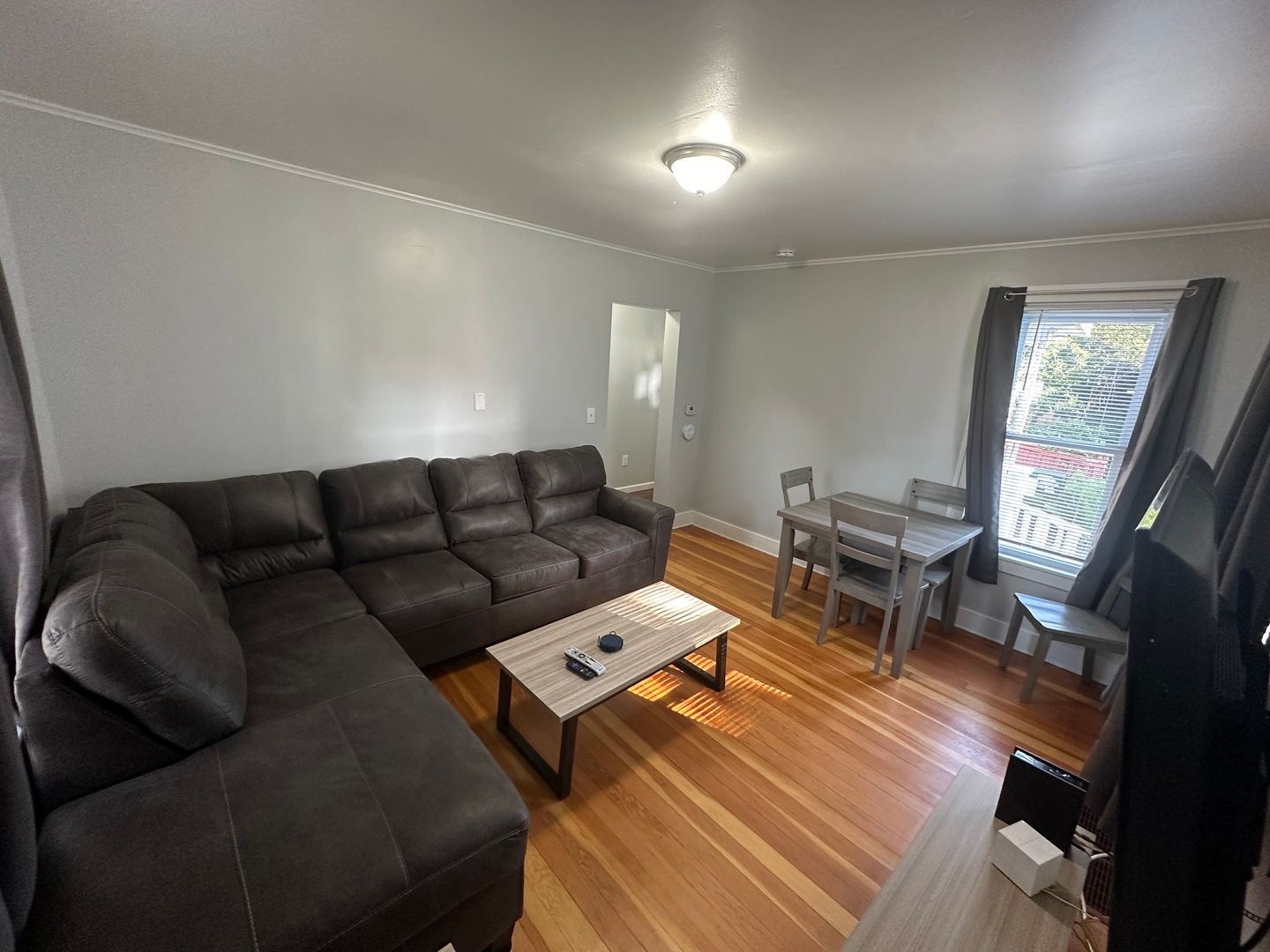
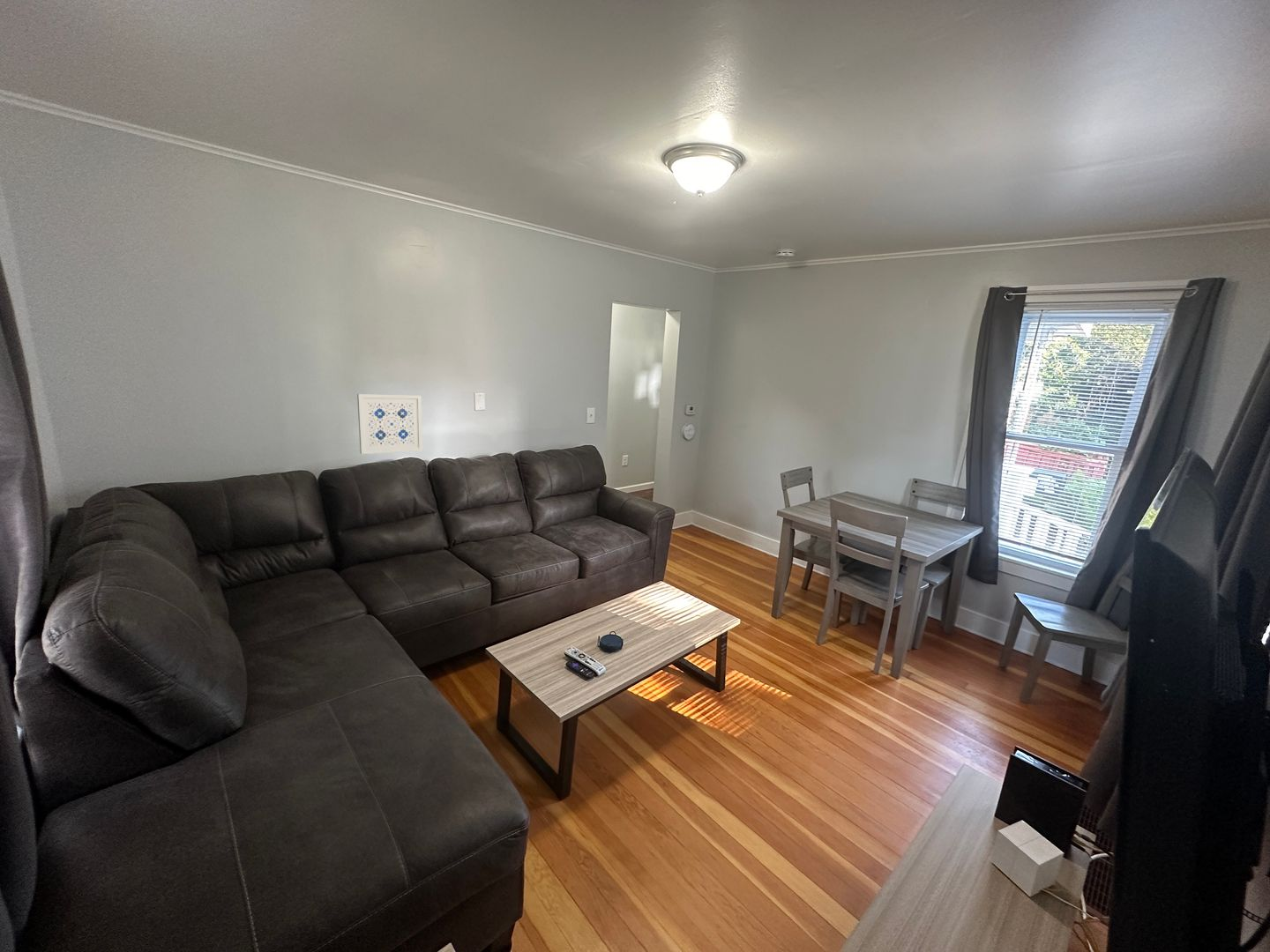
+ wall art [356,393,423,455]
